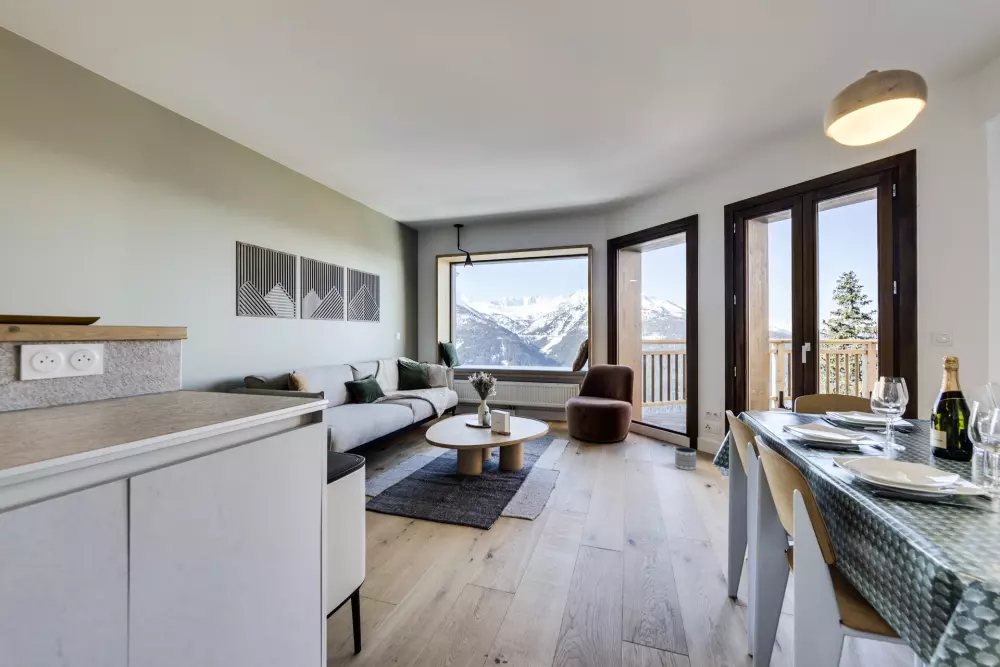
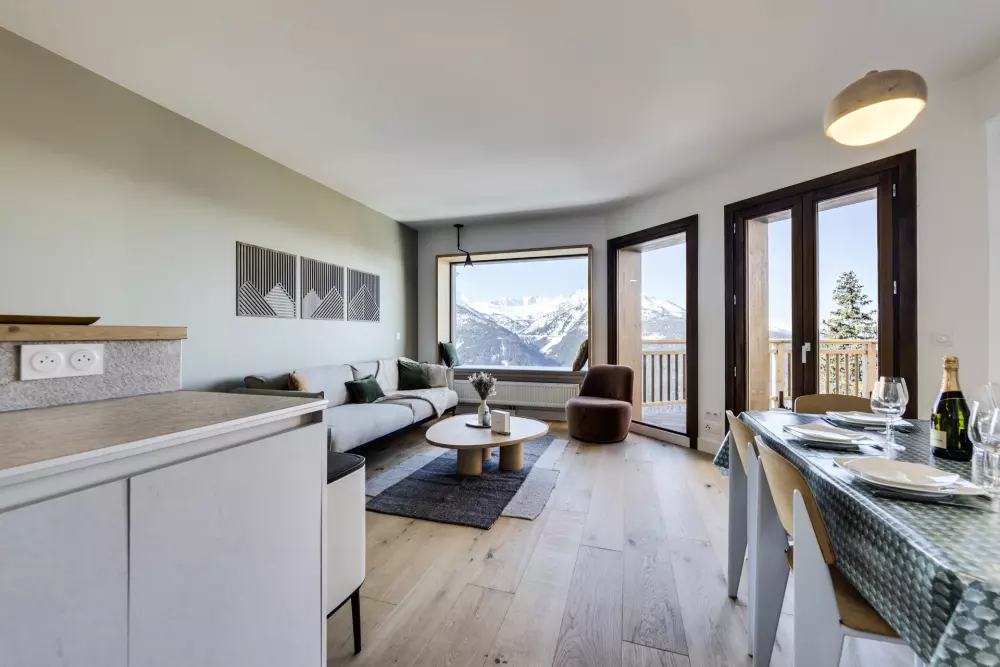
- planter [674,446,697,471]
